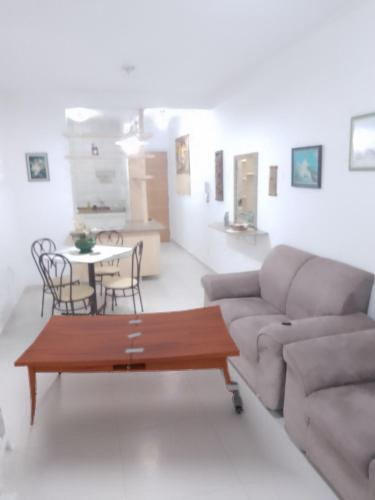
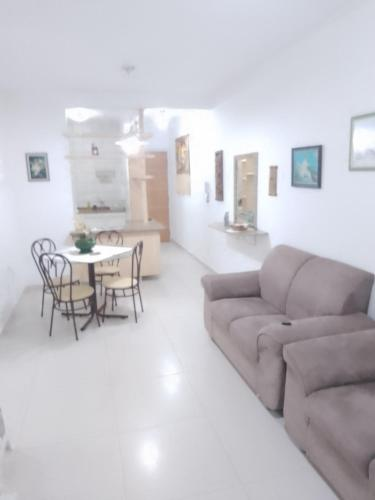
- coffee table [13,304,244,426]
